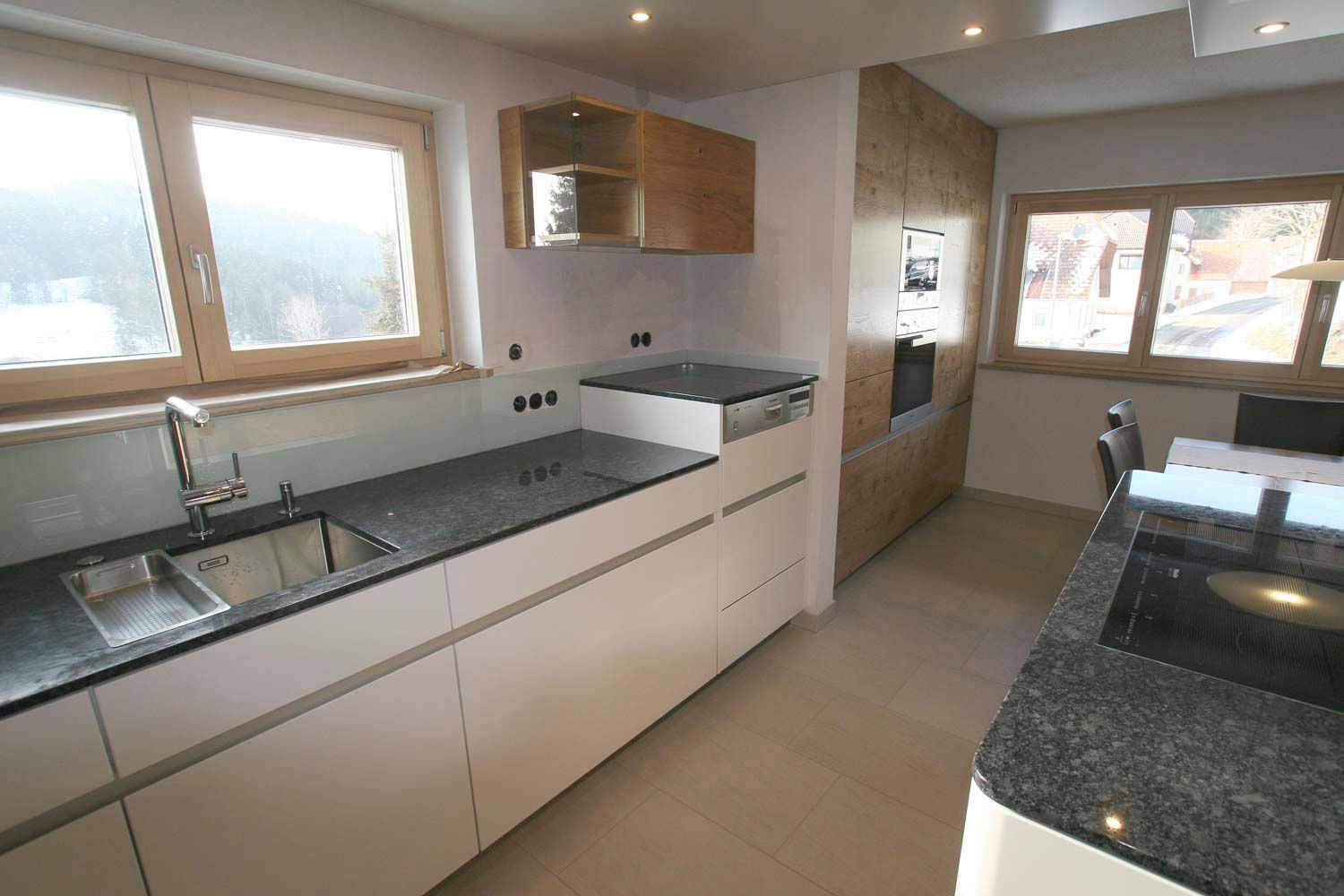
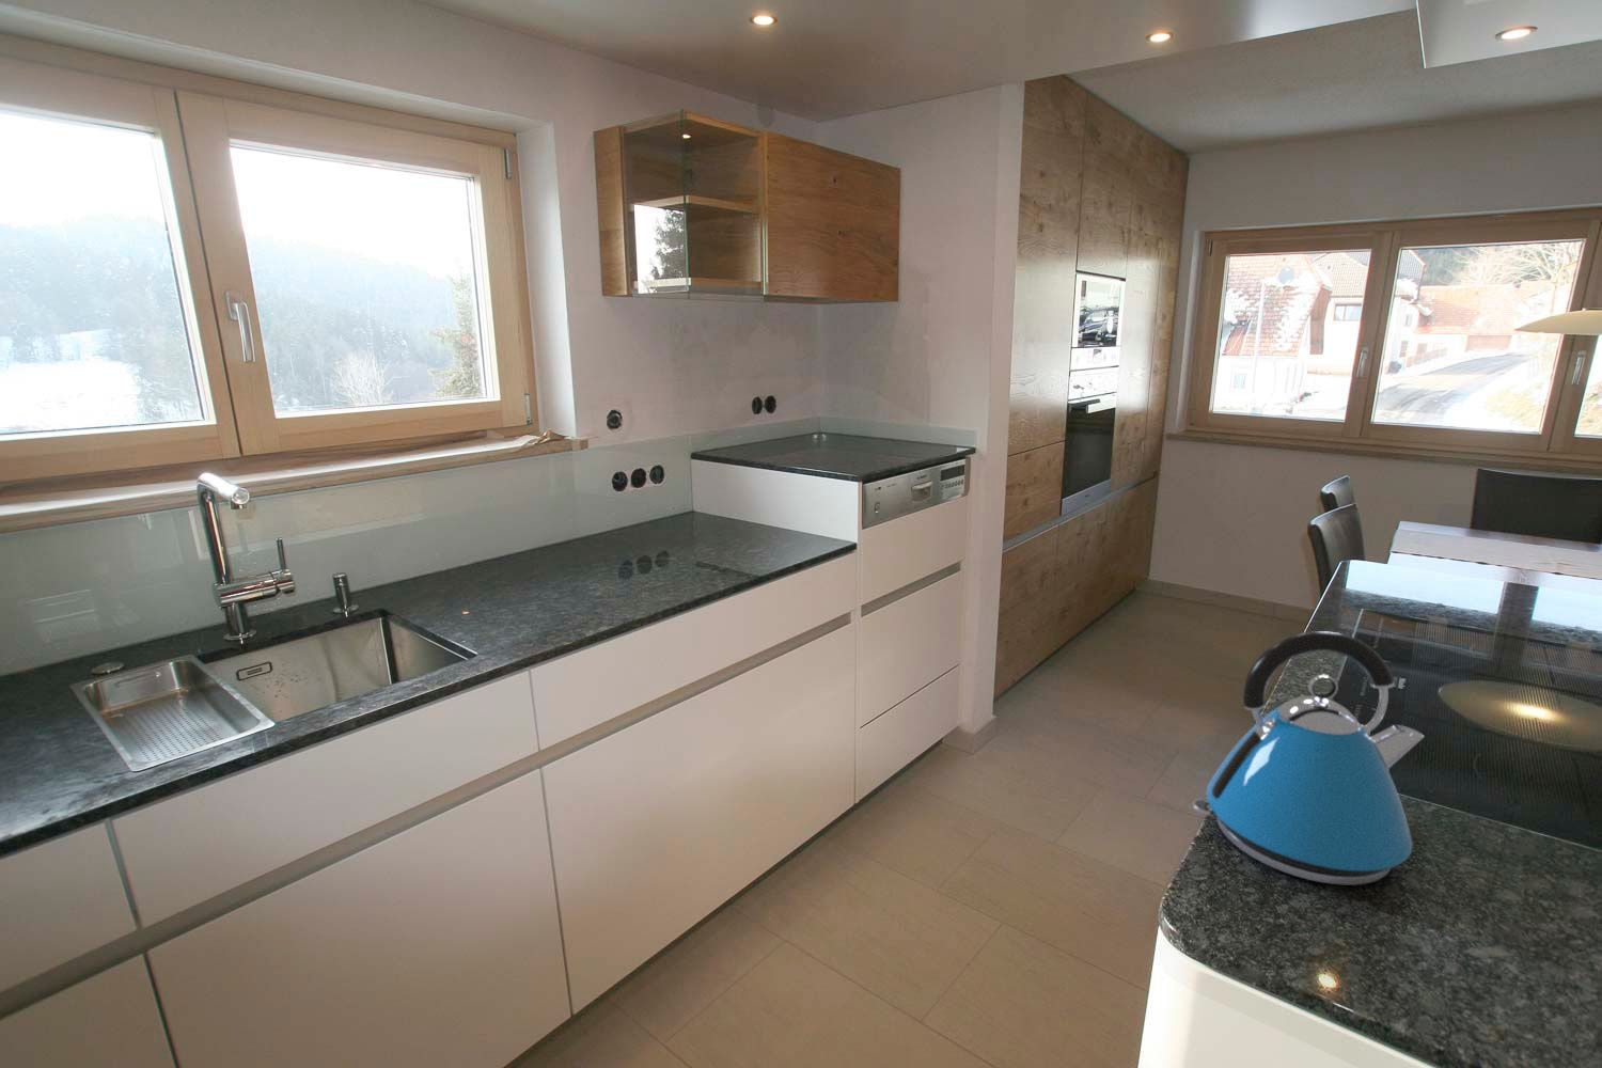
+ kettle [1191,631,1424,887]
